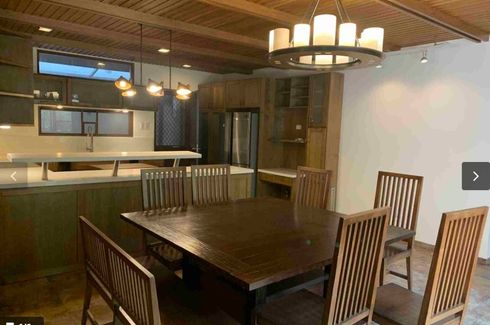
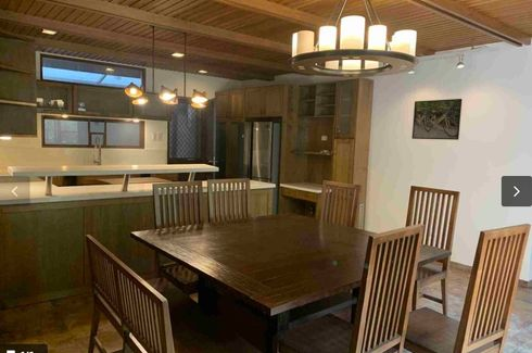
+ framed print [410,98,464,141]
